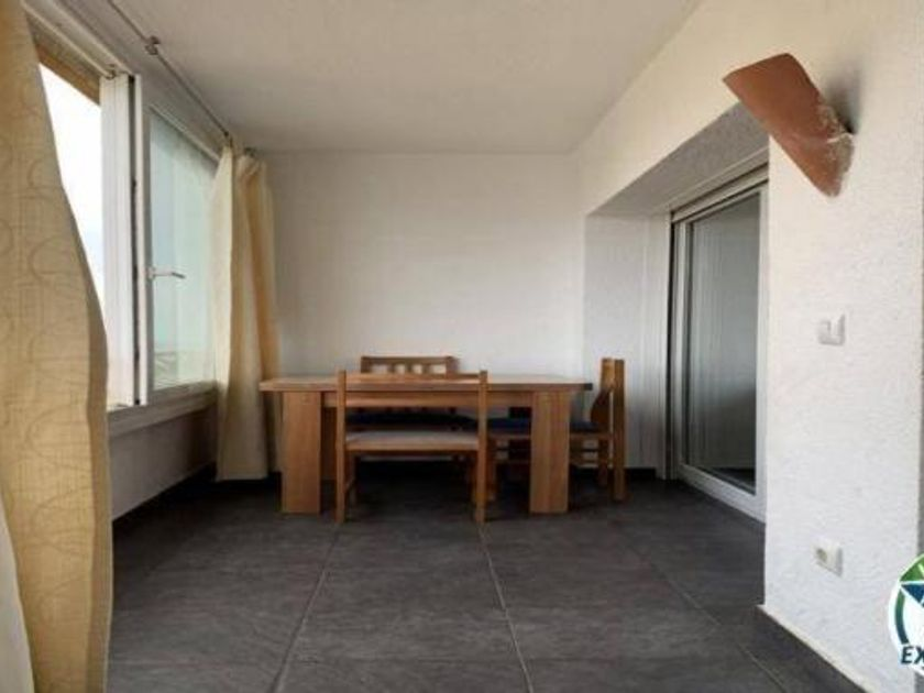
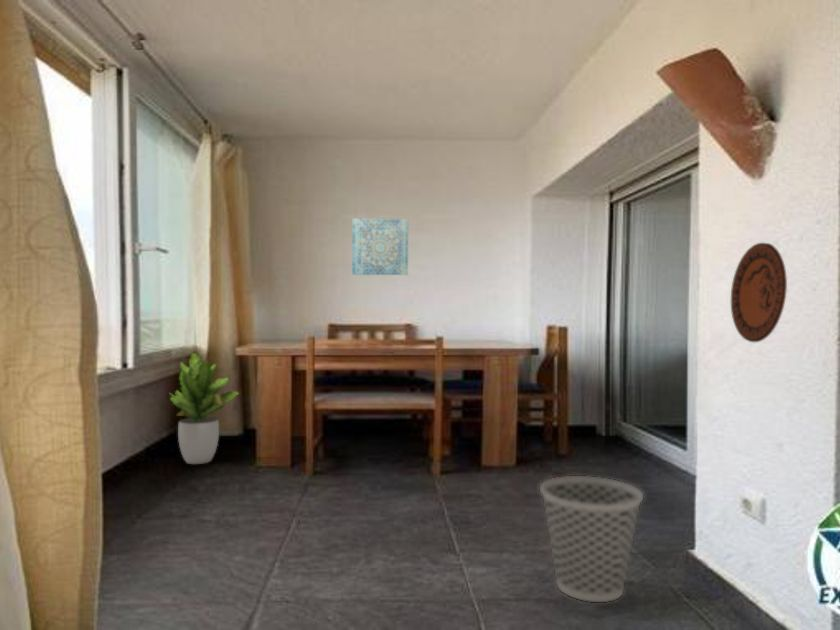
+ decorative plate [730,242,788,343]
+ wall art [351,217,409,276]
+ potted plant [169,352,240,465]
+ wastebasket [539,475,644,603]
